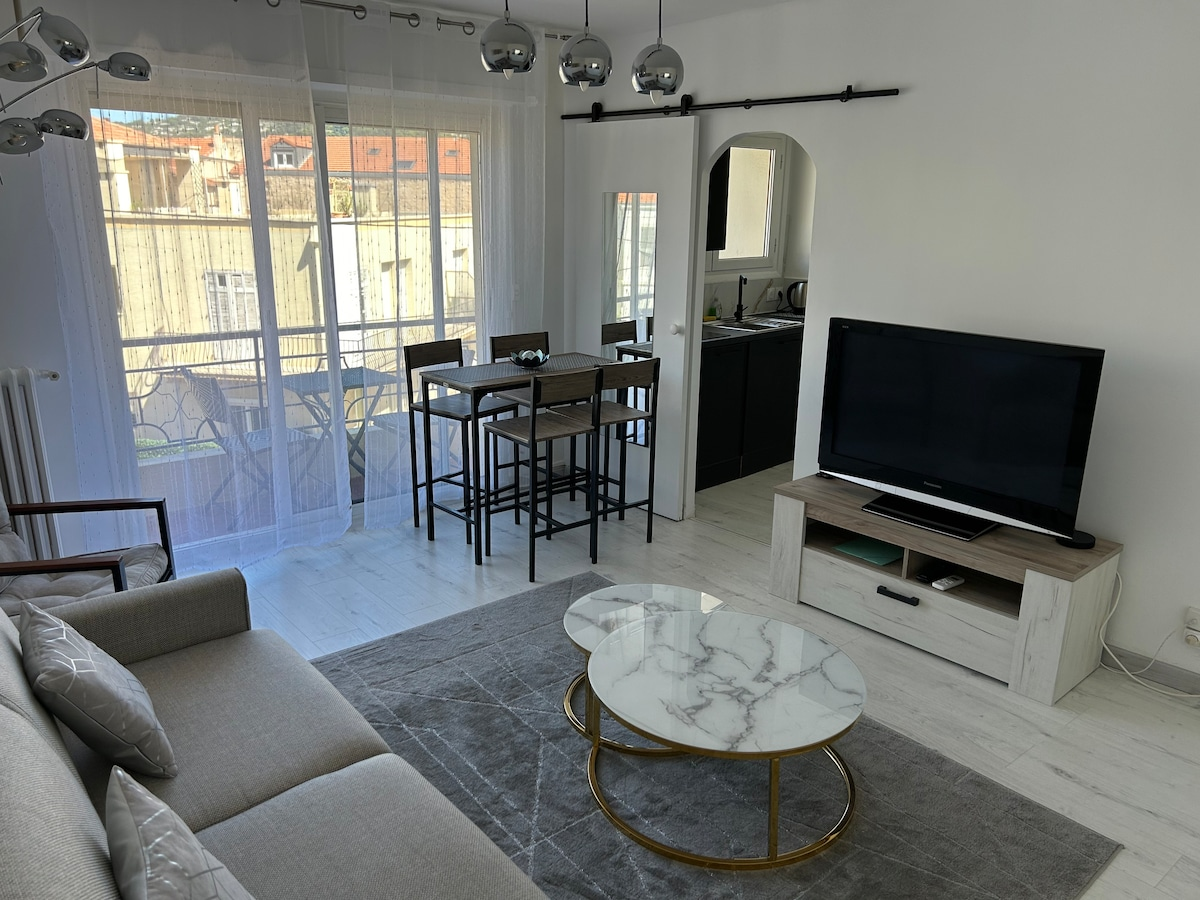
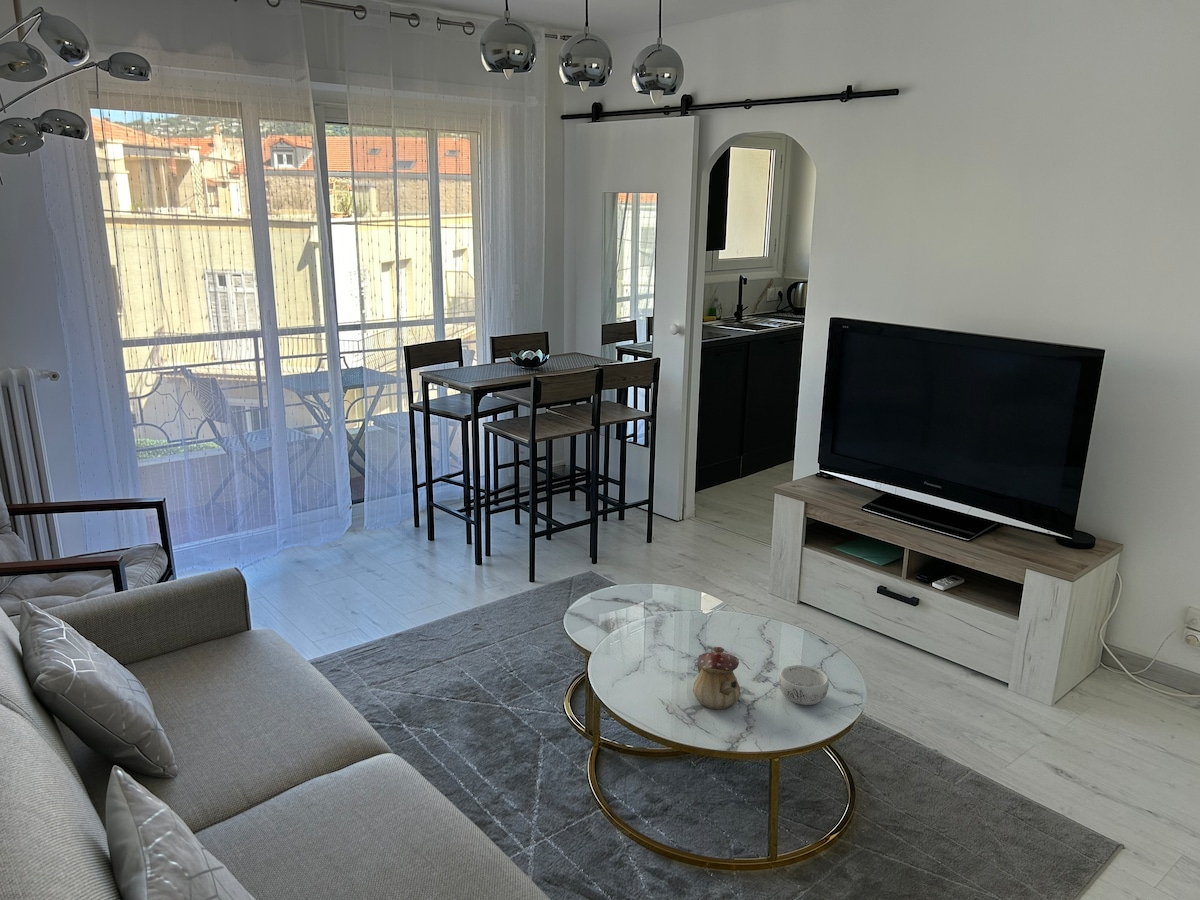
+ teapot [692,646,741,710]
+ decorative bowl [778,664,830,706]
